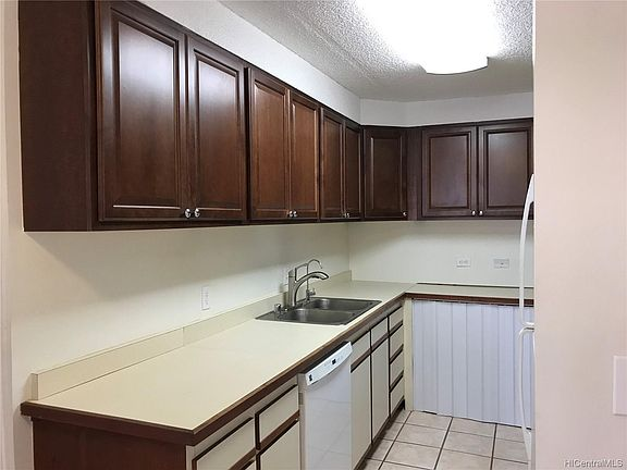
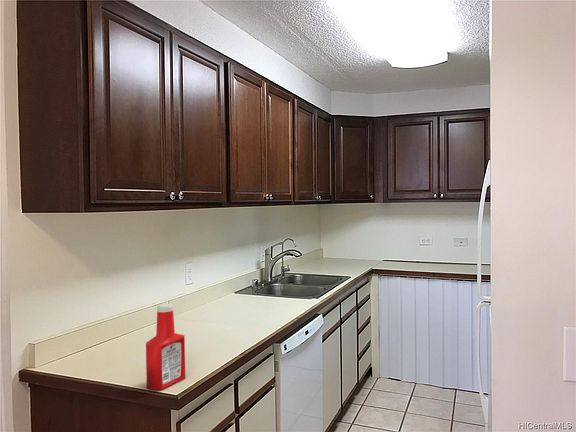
+ soap bottle [145,303,186,392]
